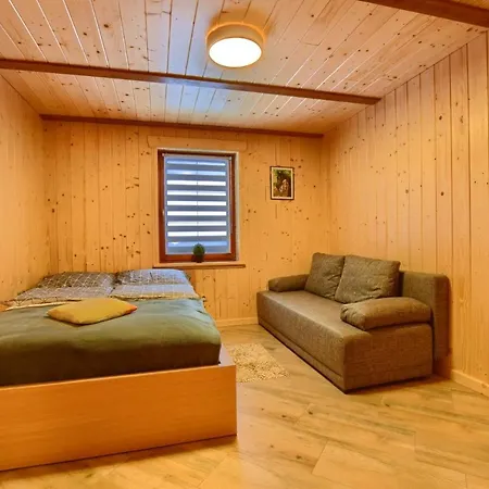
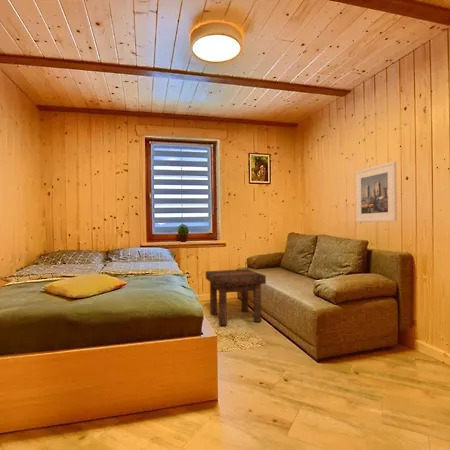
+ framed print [354,160,398,223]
+ stool [205,268,267,327]
